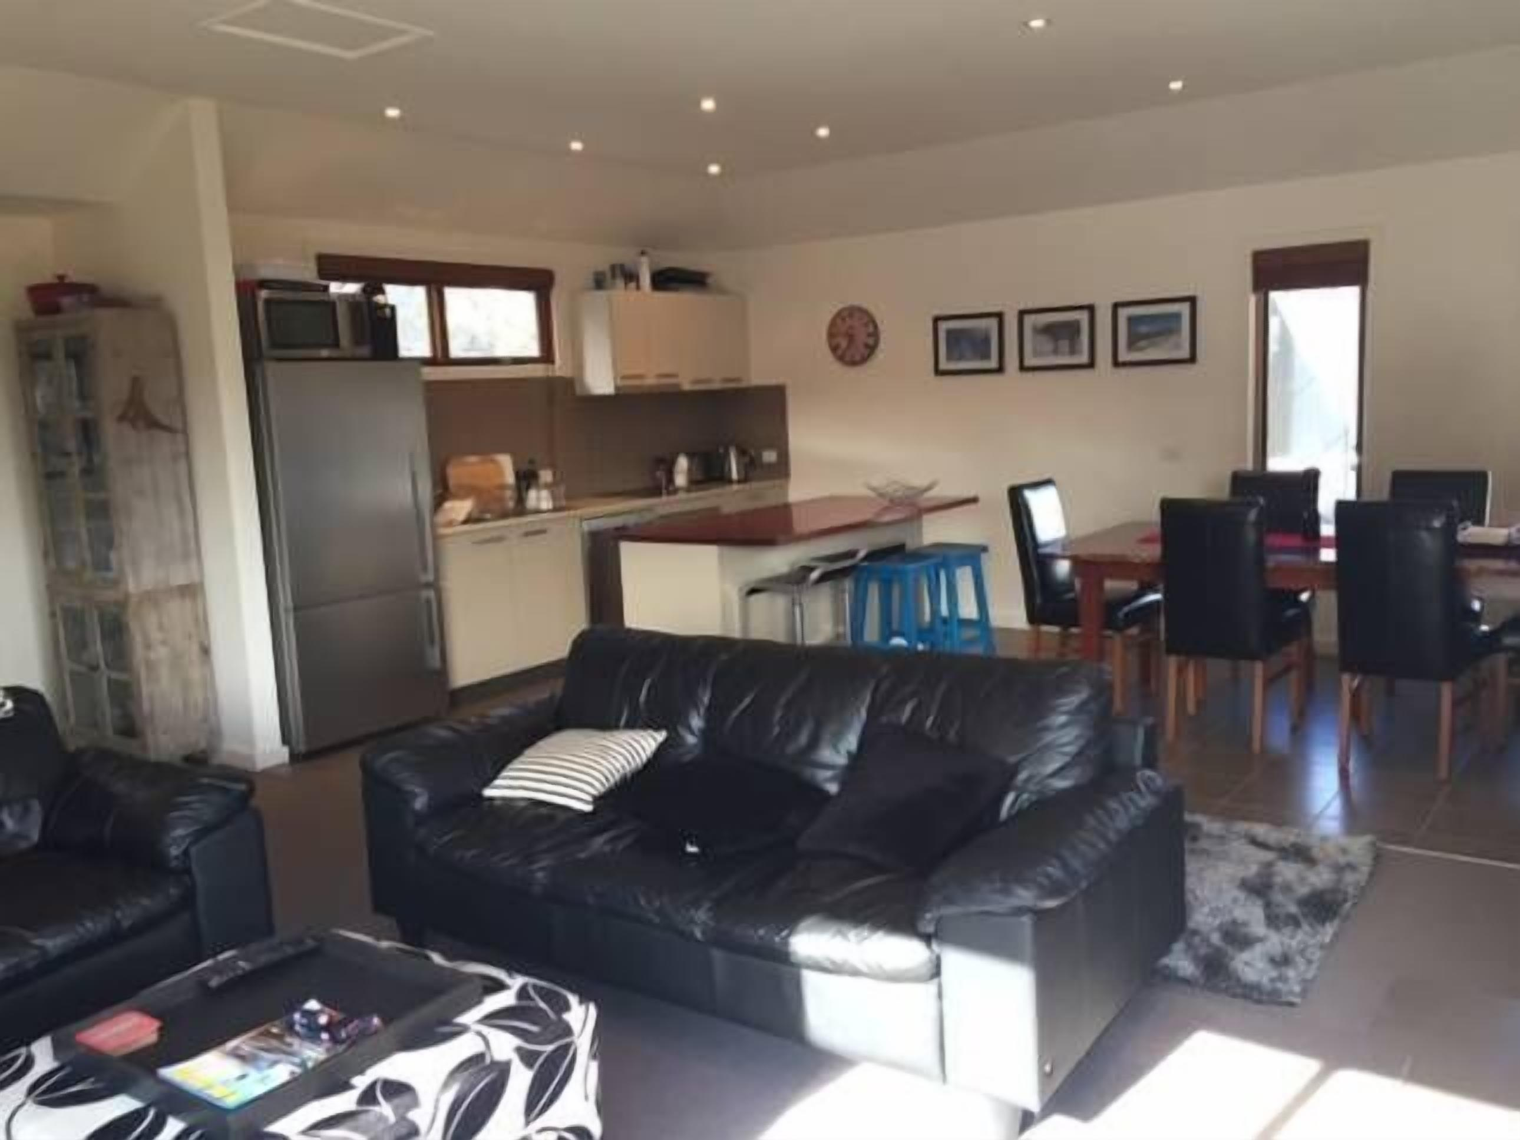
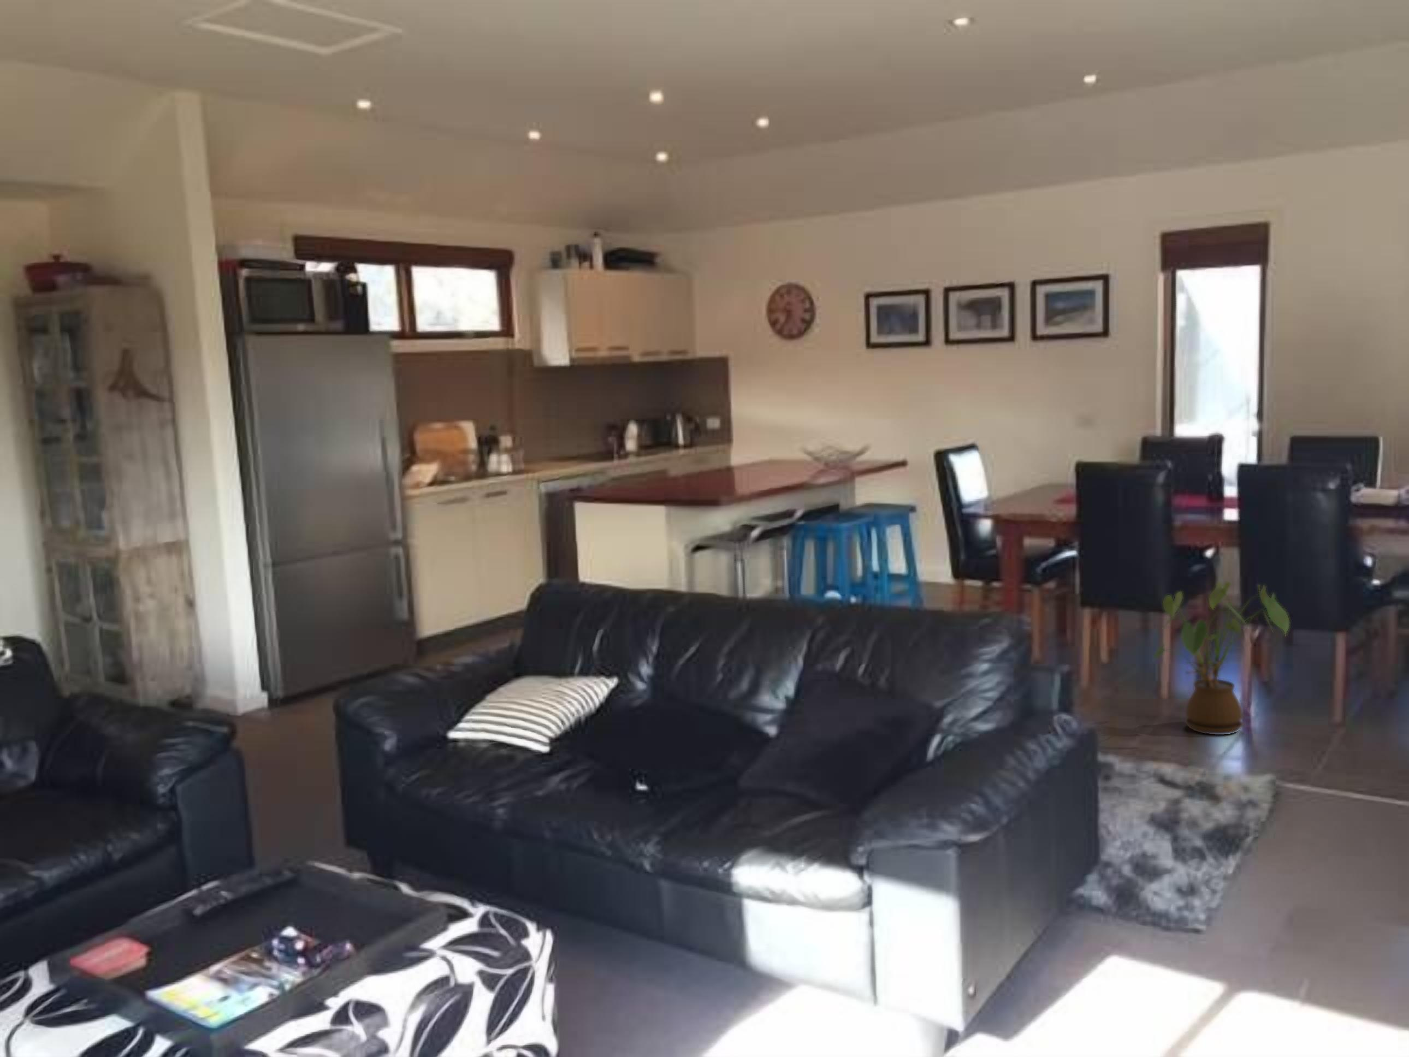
+ house plant [1153,582,1290,735]
